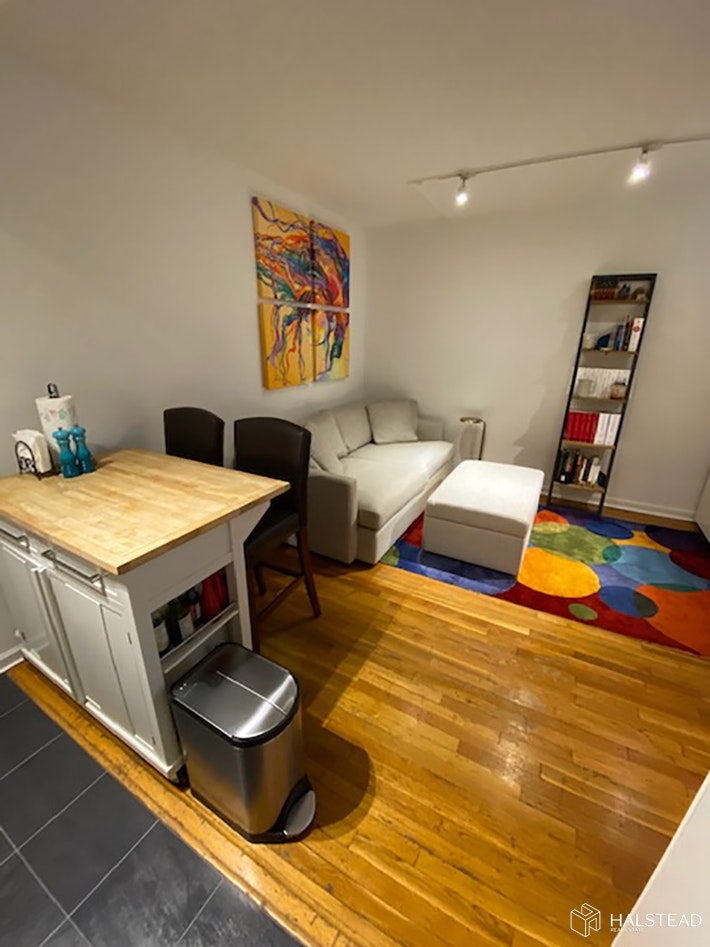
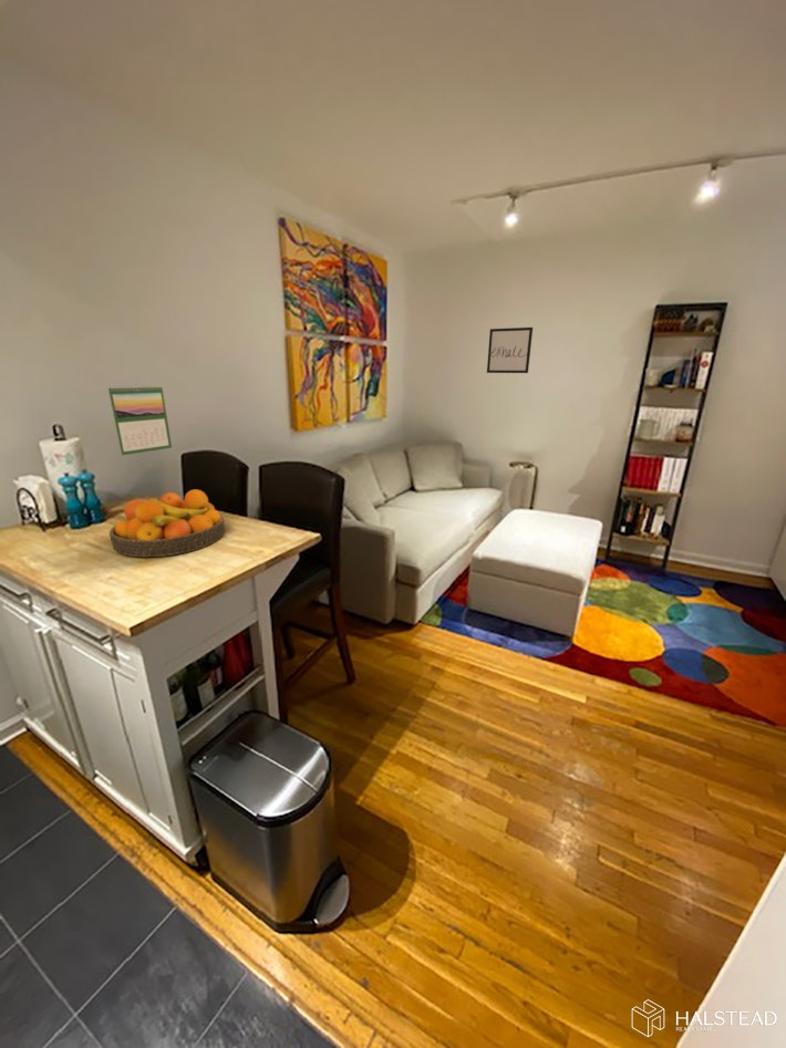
+ wall art [486,326,534,374]
+ calendar [106,384,173,456]
+ fruit bowl [108,488,226,558]
